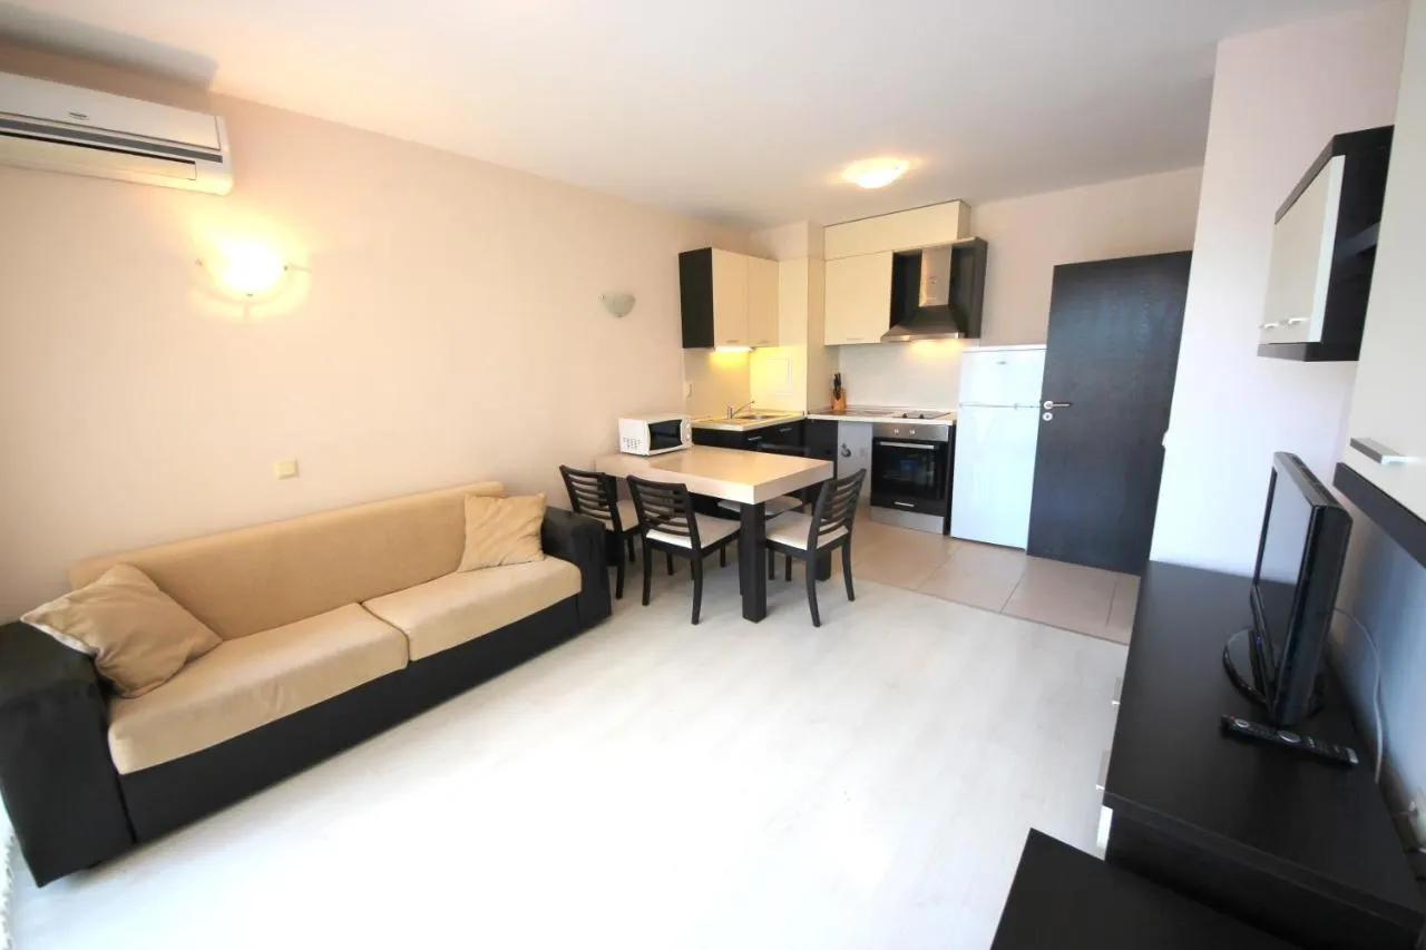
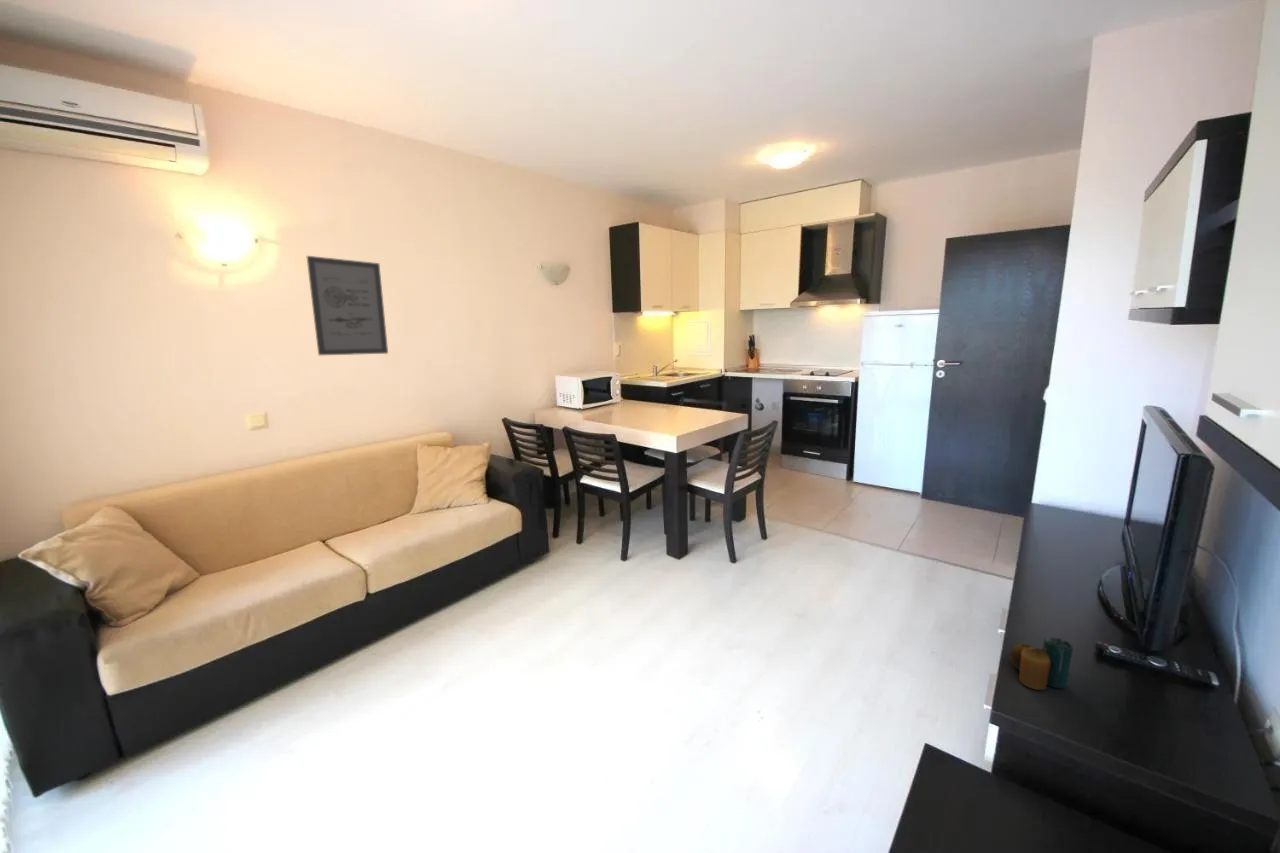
+ wall art [306,255,389,356]
+ candle [1008,636,1074,691]
